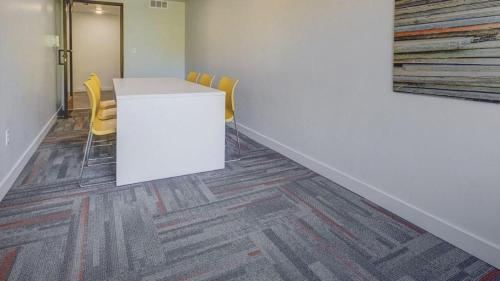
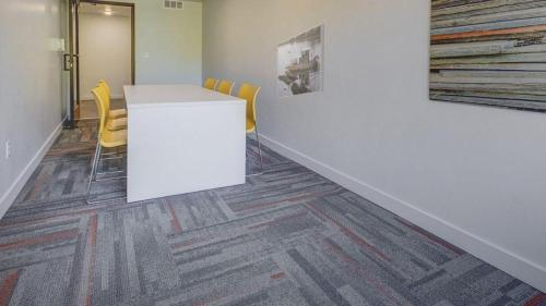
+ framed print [276,23,325,99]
